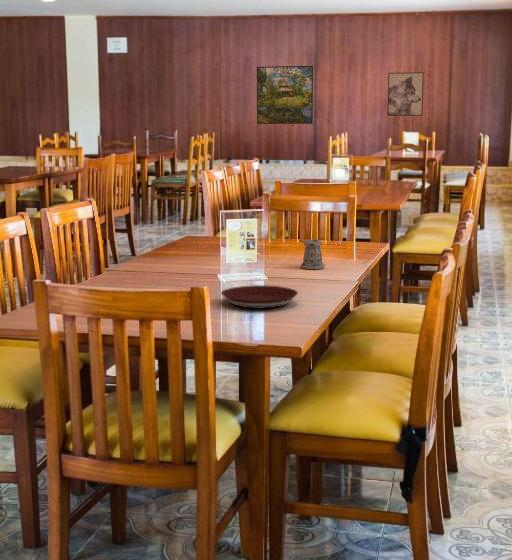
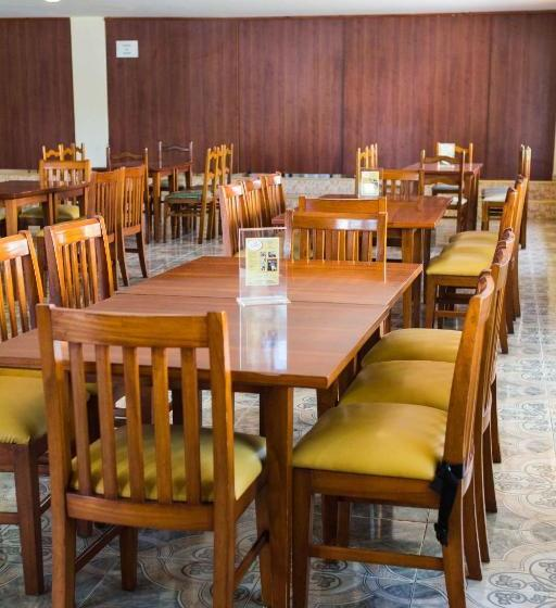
- pepper shaker [299,238,326,270]
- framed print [256,65,314,125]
- wall art [387,71,425,117]
- plate [220,284,299,310]
